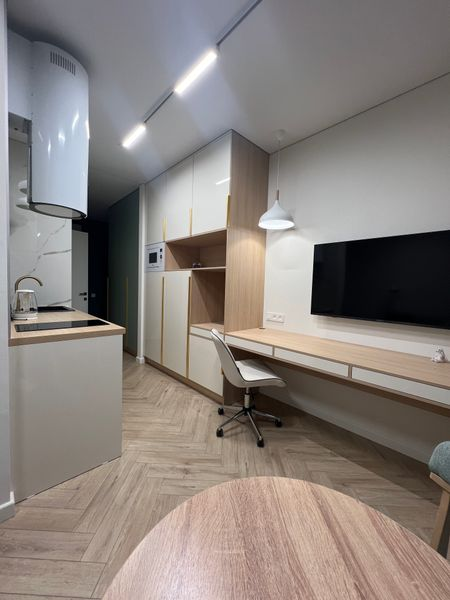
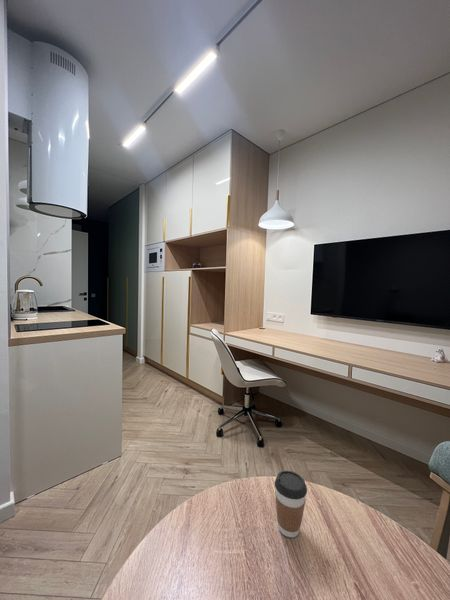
+ coffee cup [274,470,308,538]
